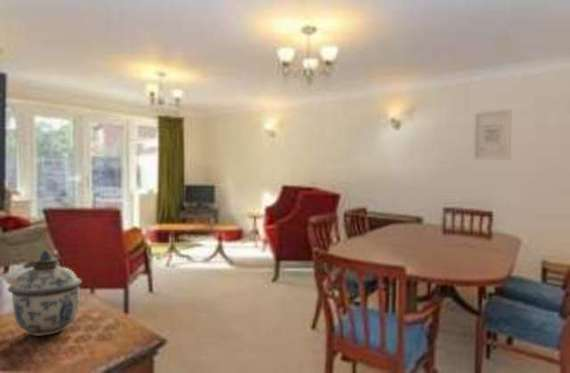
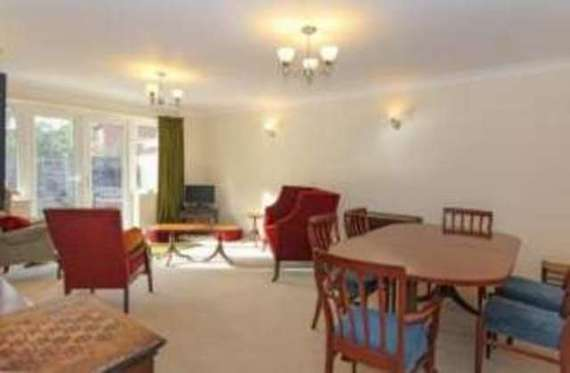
- wall art [472,108,513,161]
- lidded jar [7,248,83,337]
